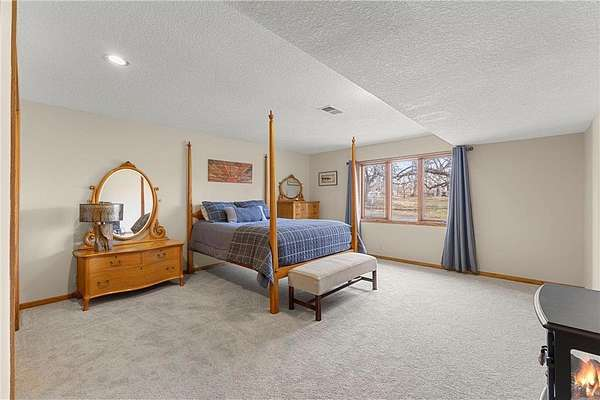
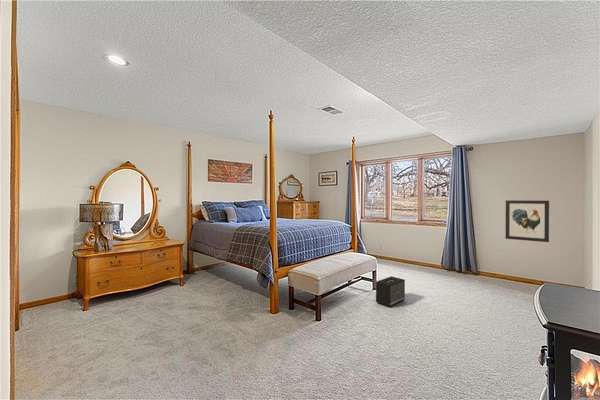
+ wall art [505,199,550,243]
+ speaker [375,275,406,308]
